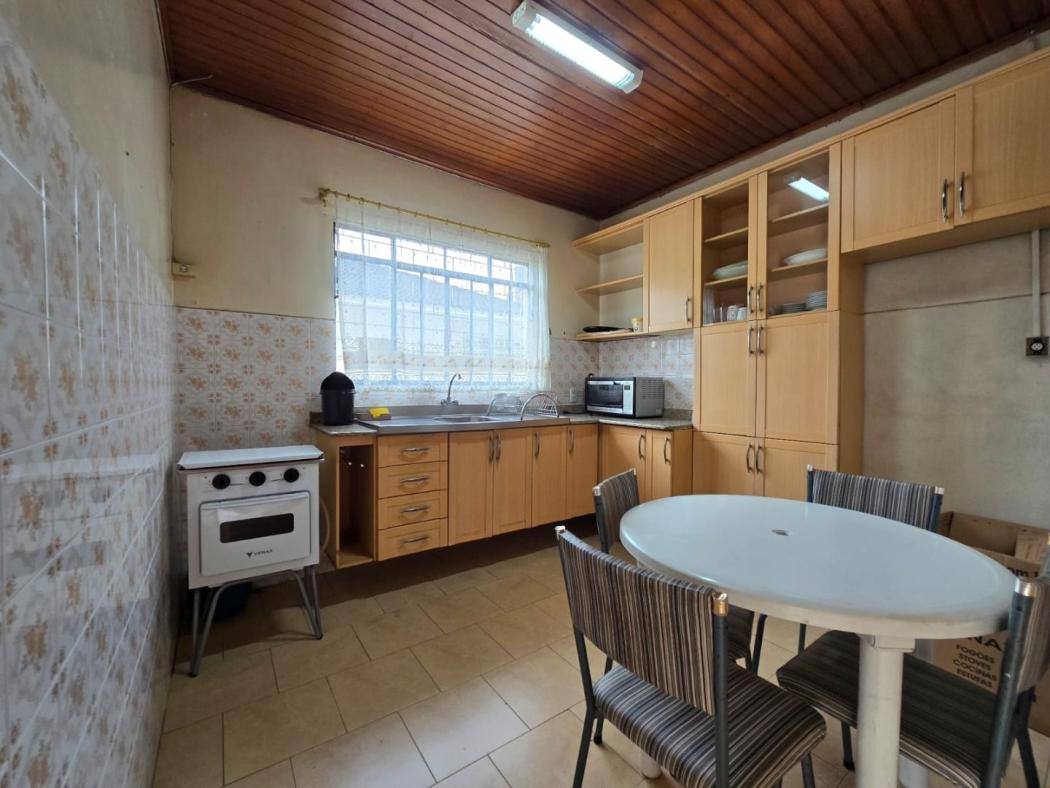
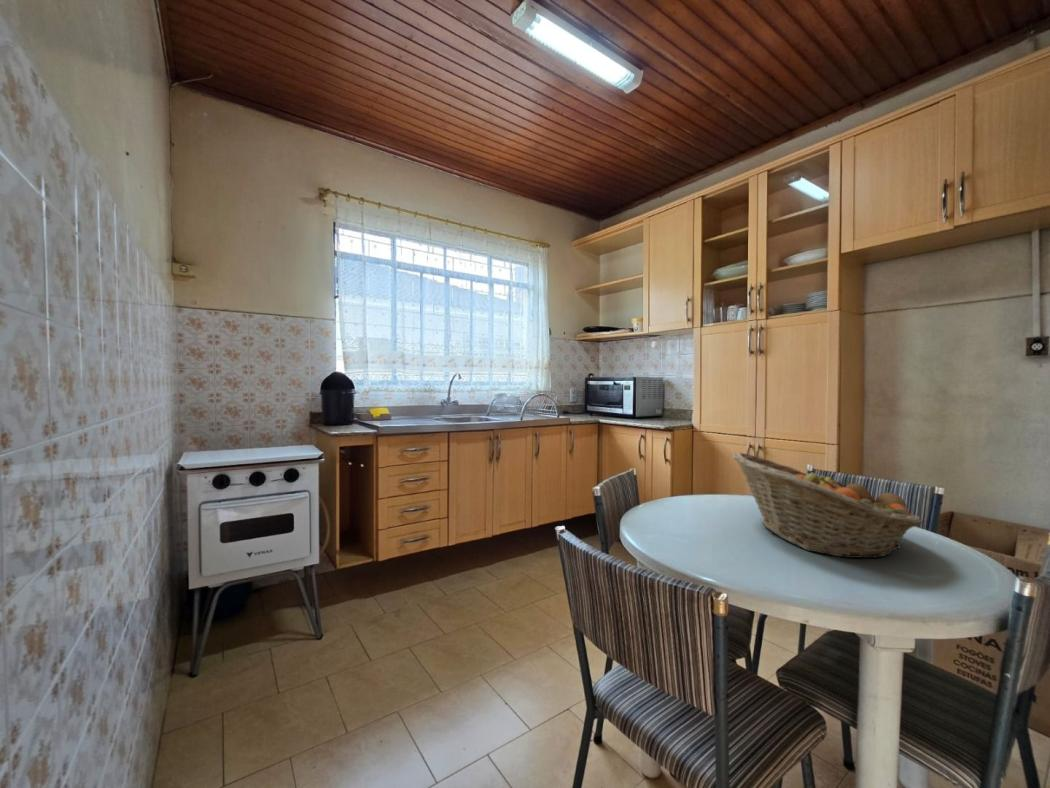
+ fruit basket [732,452,924,559]
